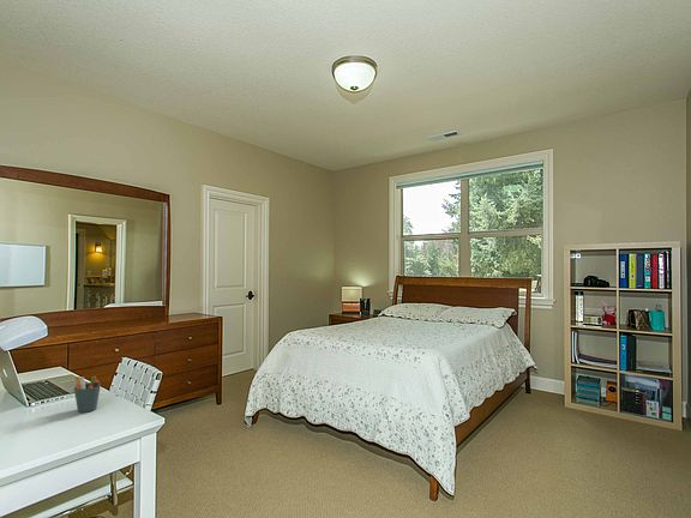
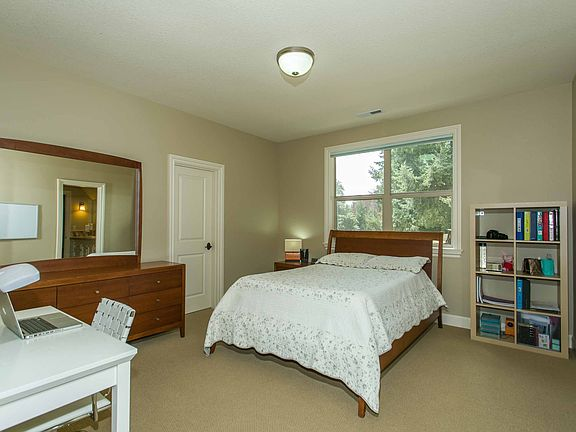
- pen holder [73,375,102,414]
